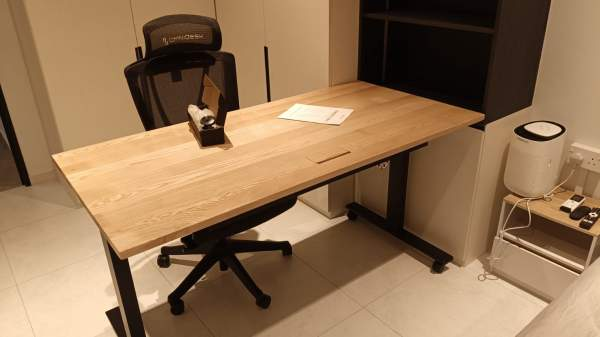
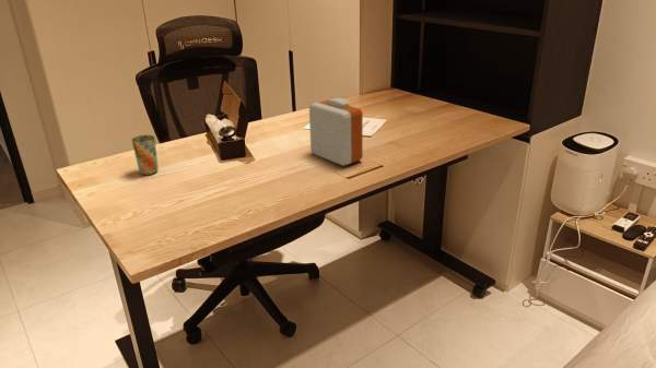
+ alarm clock [308,97,364,167]
+ cup [131,134,160,176]
